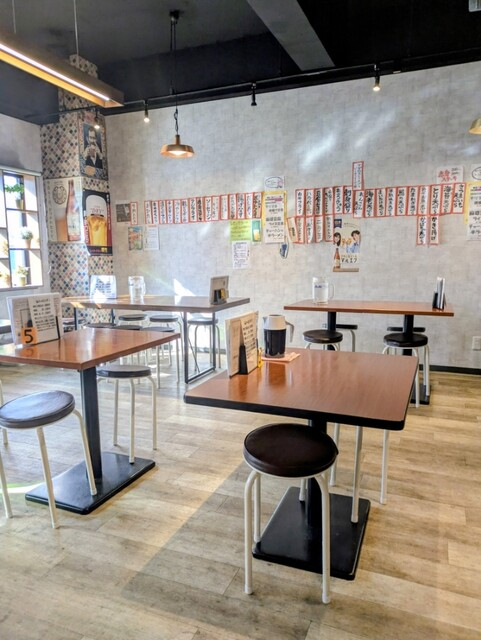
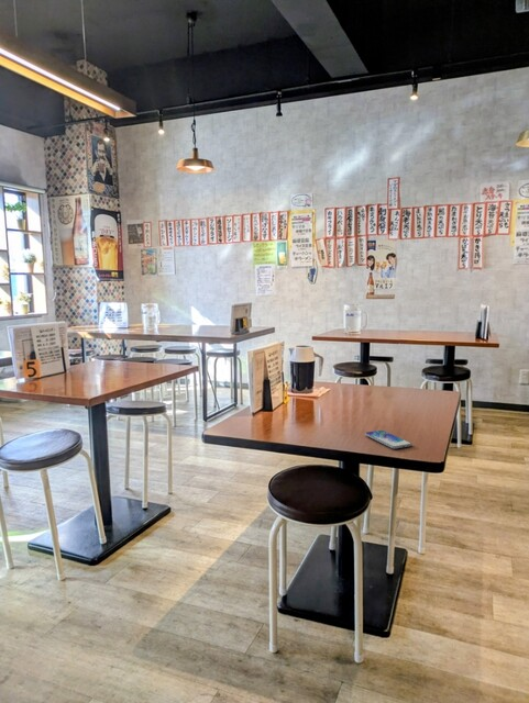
+ smartphone [364,429,412,450]
